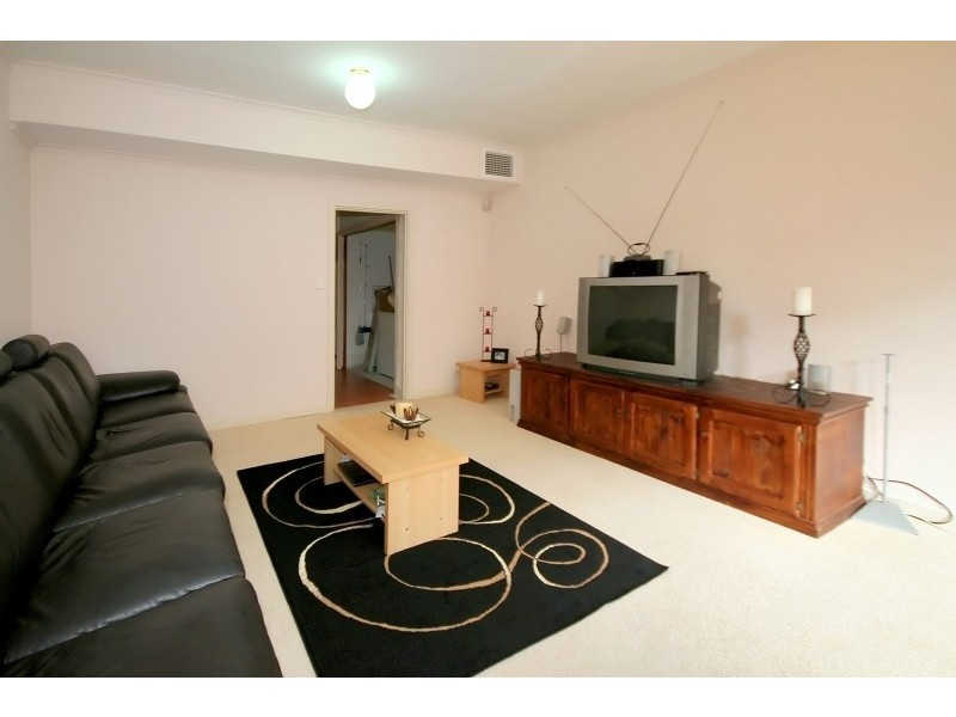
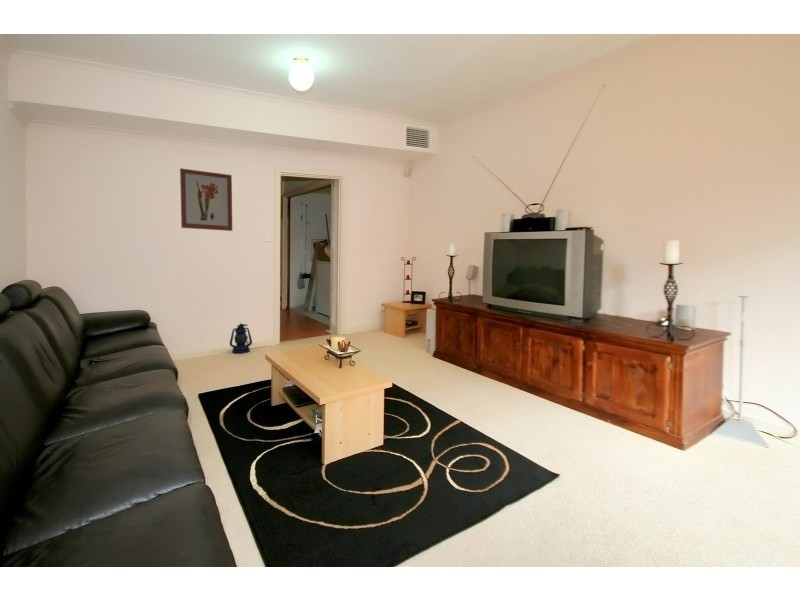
+ lantern [229,323,253,354]
+ wall art [179,167,233,232]
